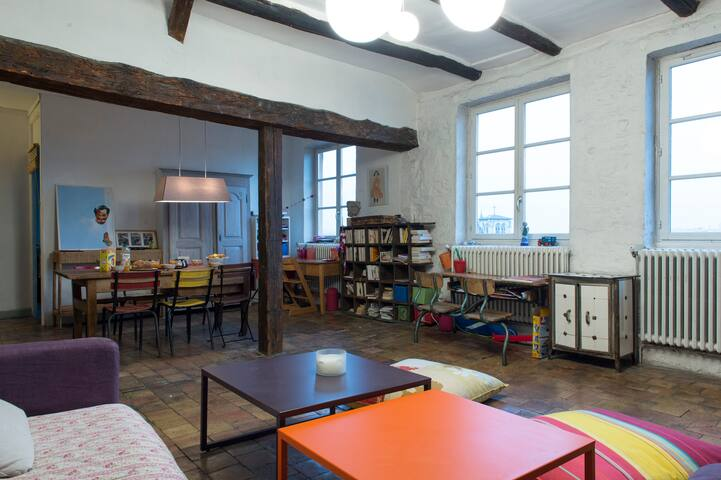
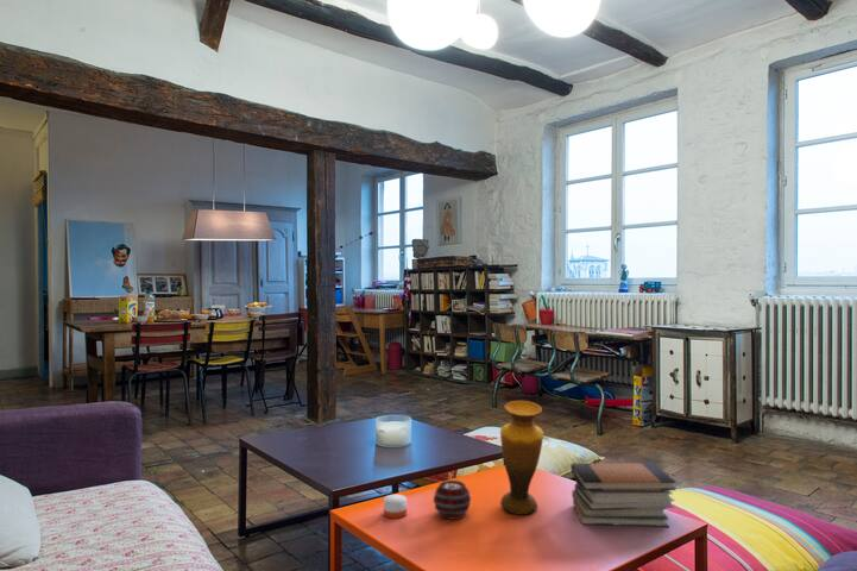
+ candle [383,494,408,520]
+ decorative ball [433,479,472,521]
+ book stack [571,463,678,528]
+ vase [499,400,546,516]
